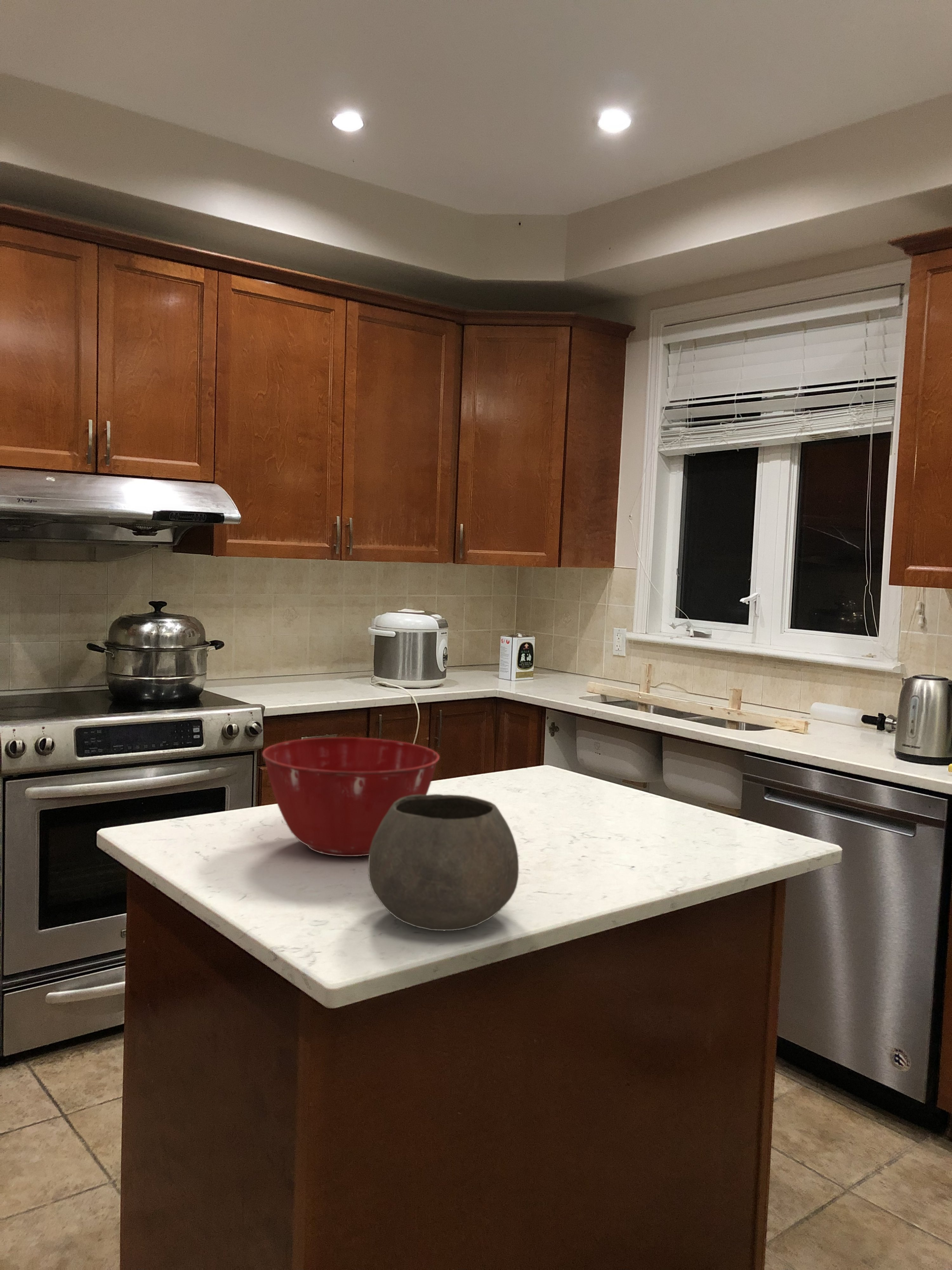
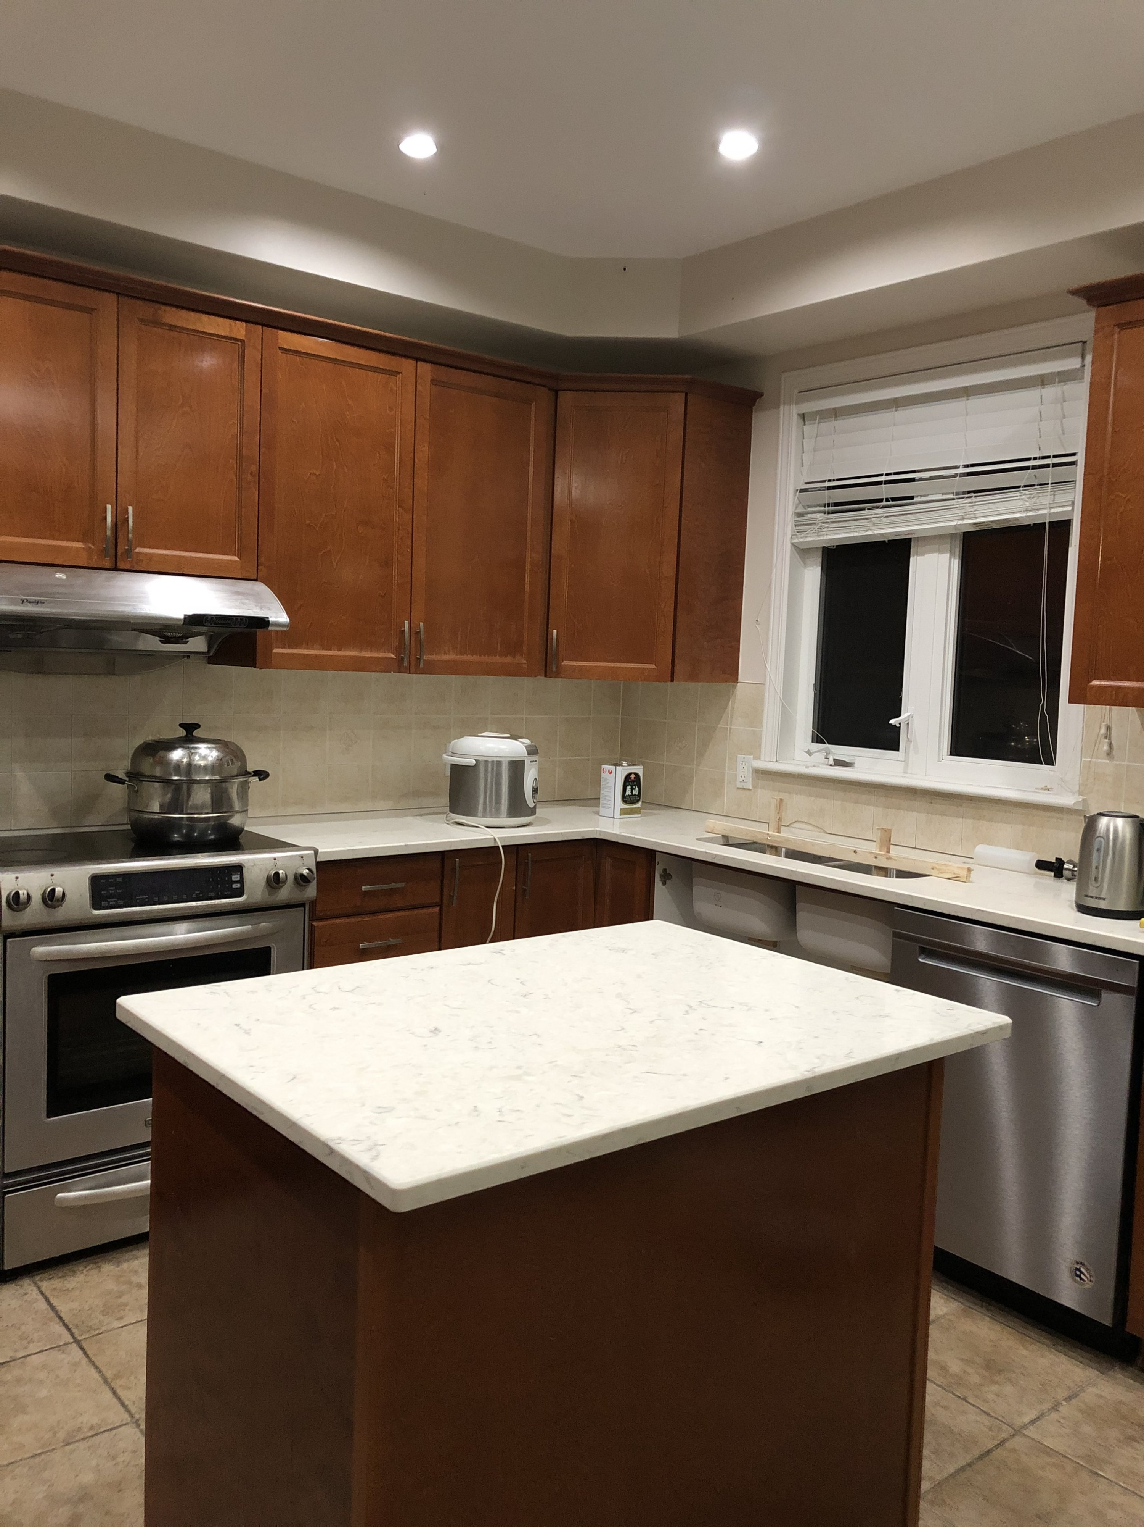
- mixing bowl [262,737,440,857]
- bowl [368,794,519,931]
